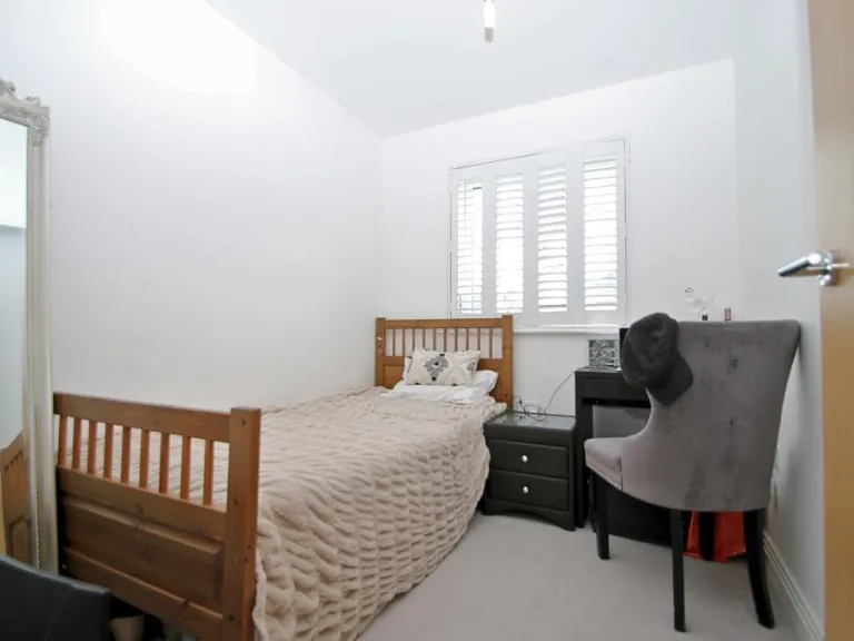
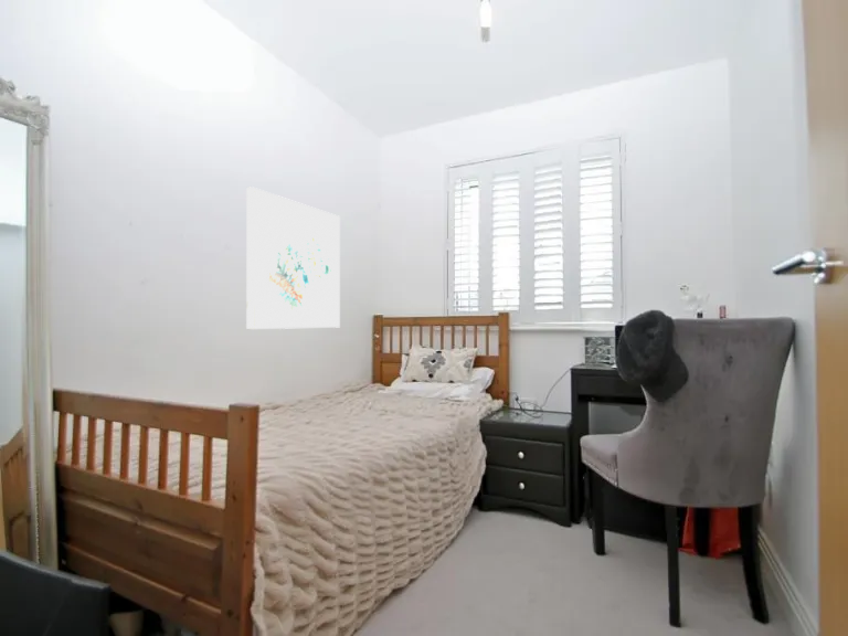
+ wall art [245,186,341,330]
